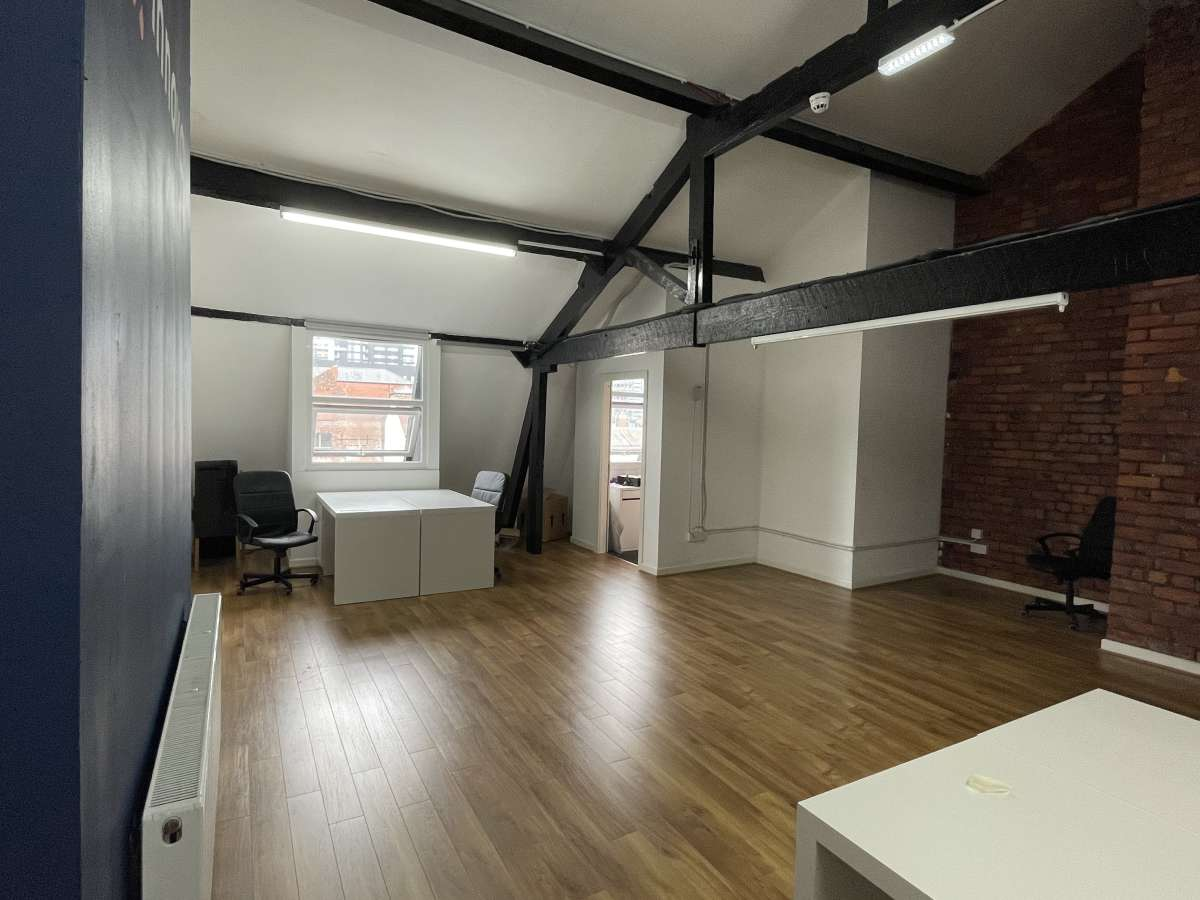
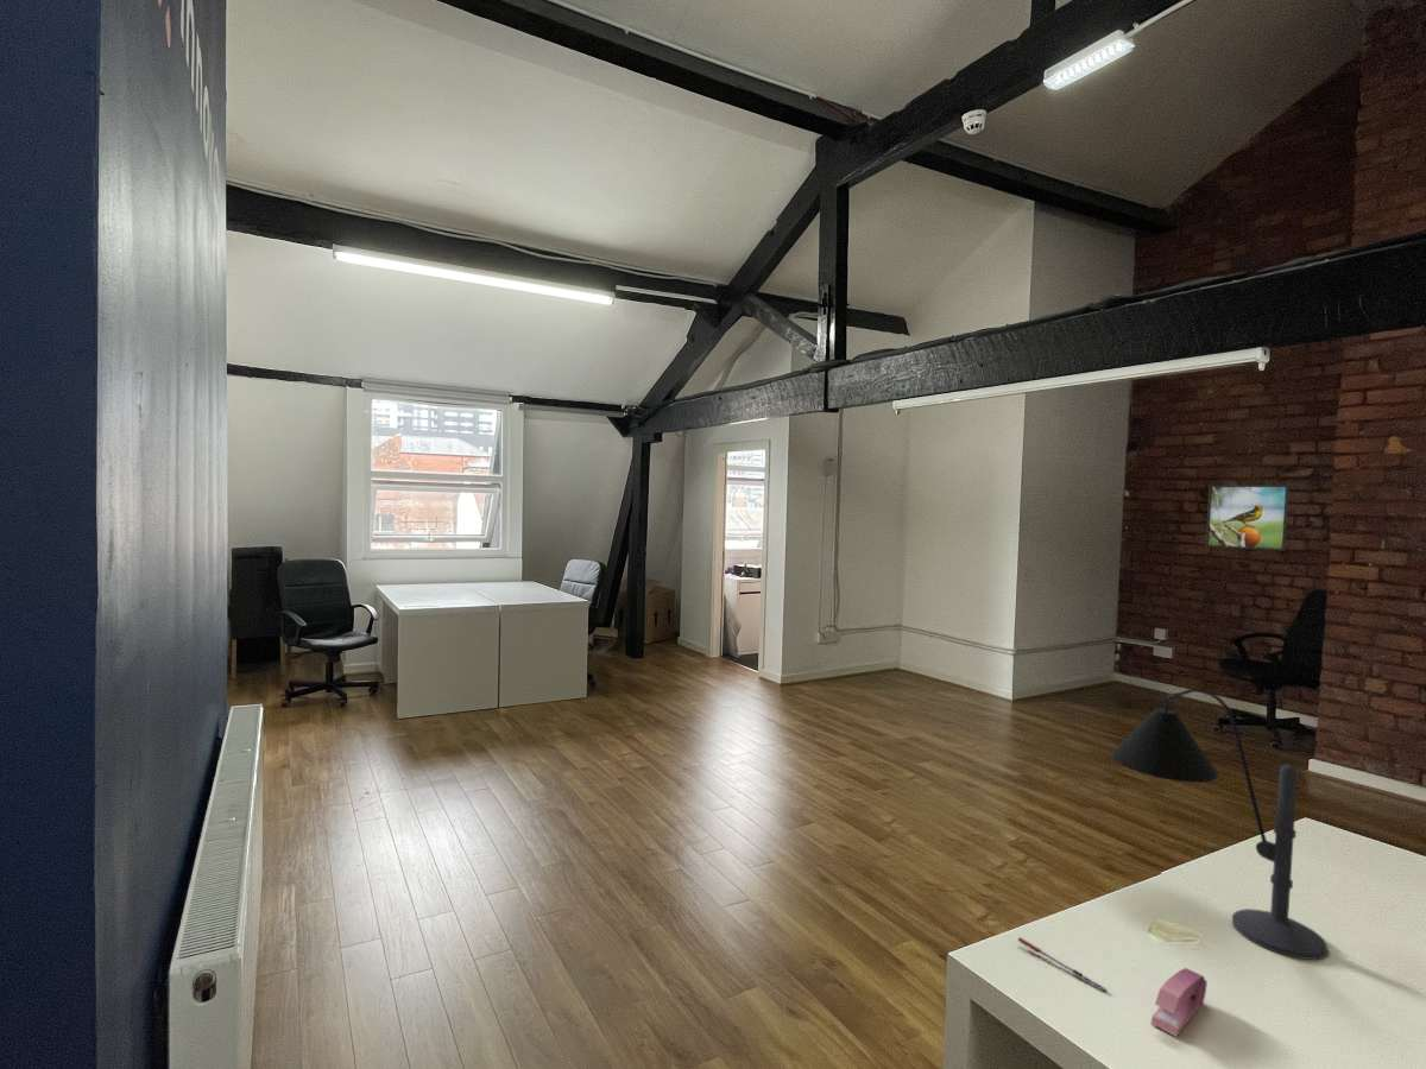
+ stapler [1149,967,1209,1038]
+ pen [1017,936,1109,993]
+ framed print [1205,483,1289,552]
+ desk lamp [1110,688,1330,961]
